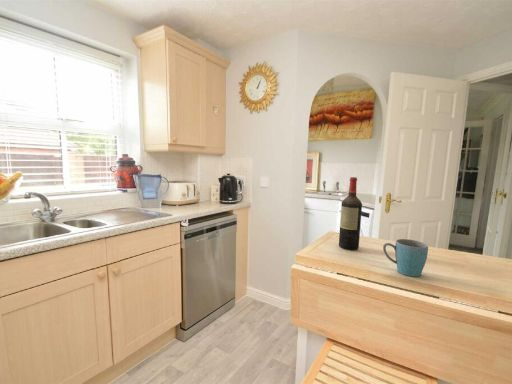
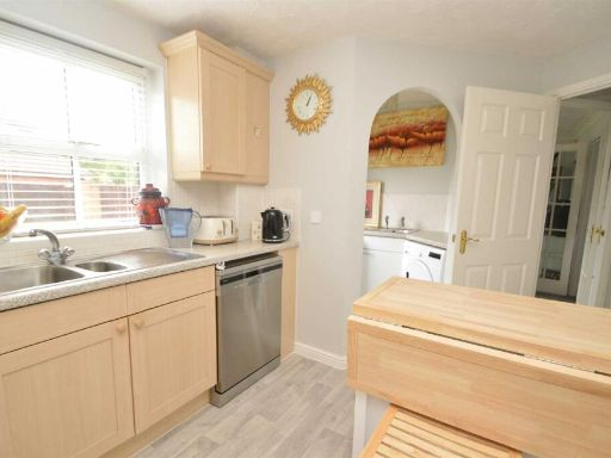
- mug [382,238,429,278]
- wine bottle [338,176,363,251]
